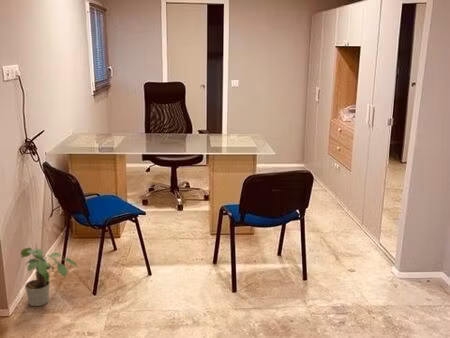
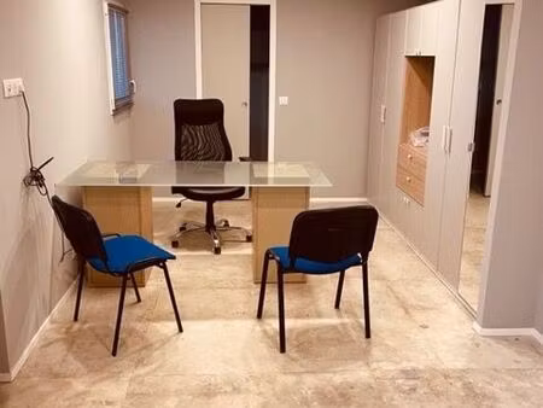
- potted plant [20,247,79,307]
